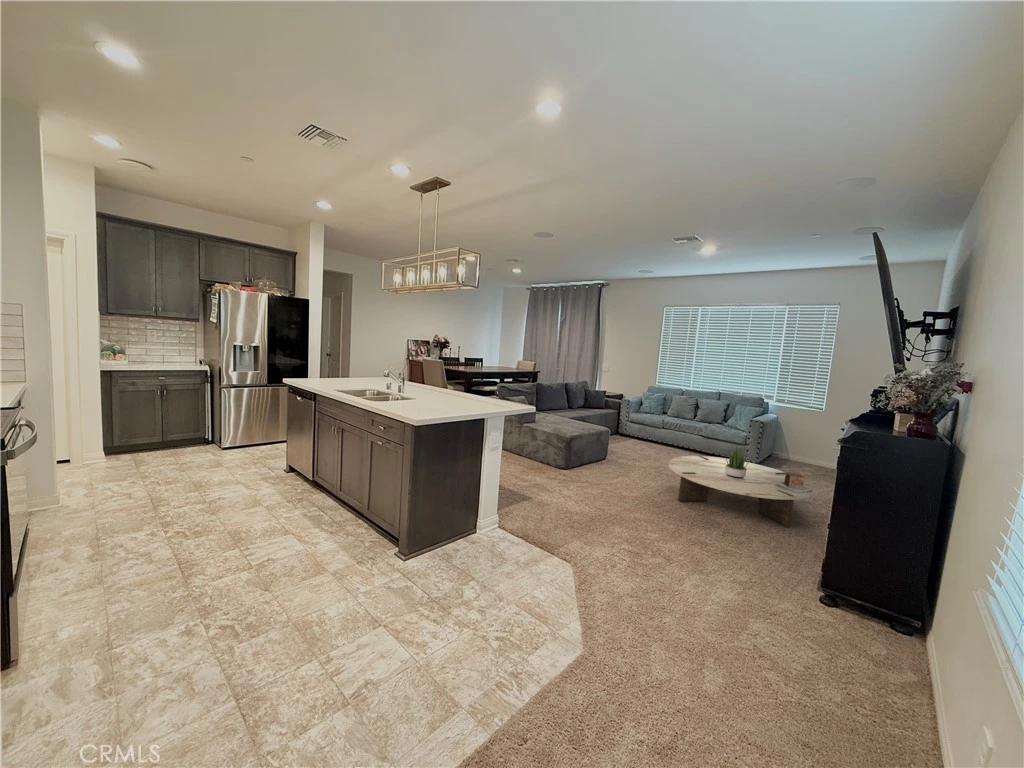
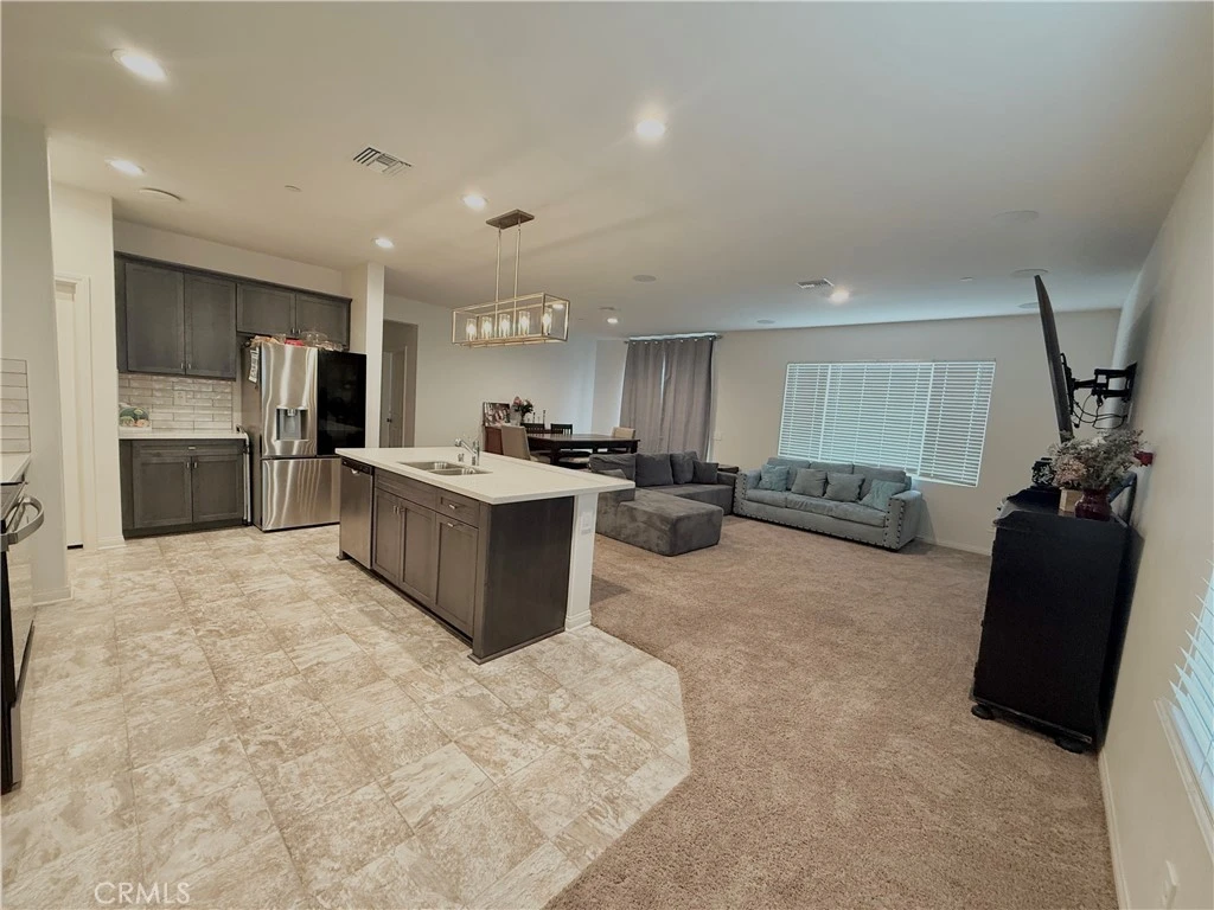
- decorative box [775,471,812,493]
- potted plant [719,445,759,478]
- coffee table [667,455,815,528]
